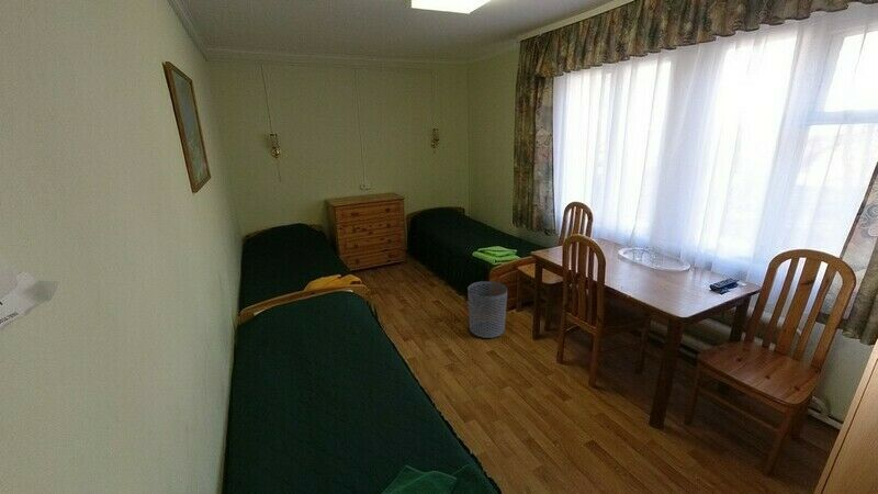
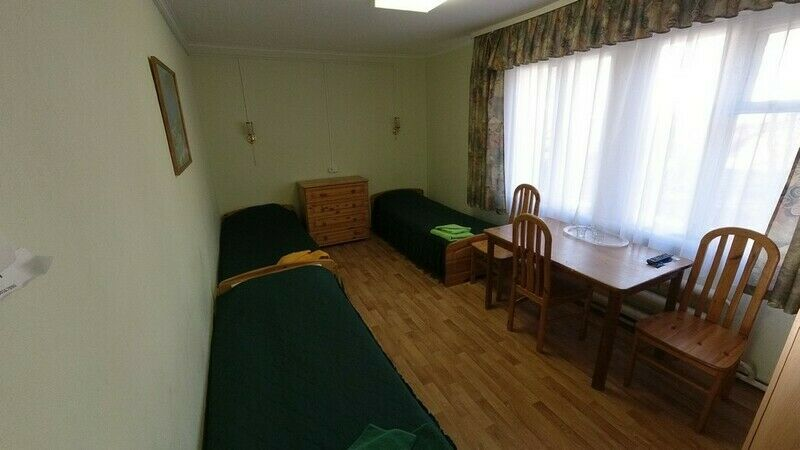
- waste bin [466,280,508,339]
